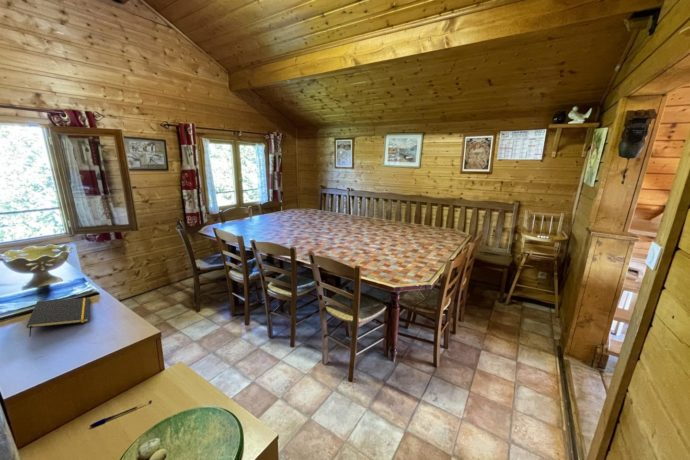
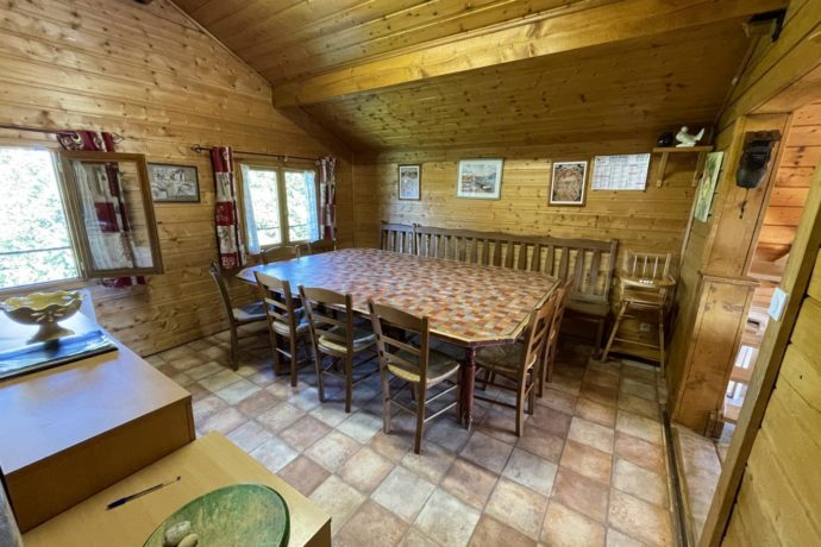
- notepad [26,297,91,338]
